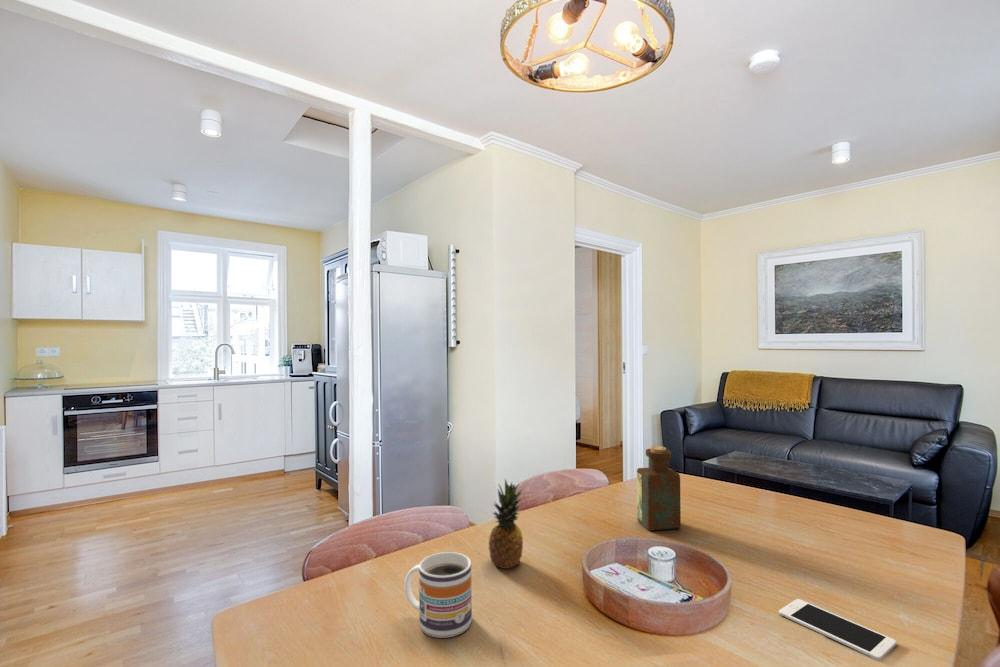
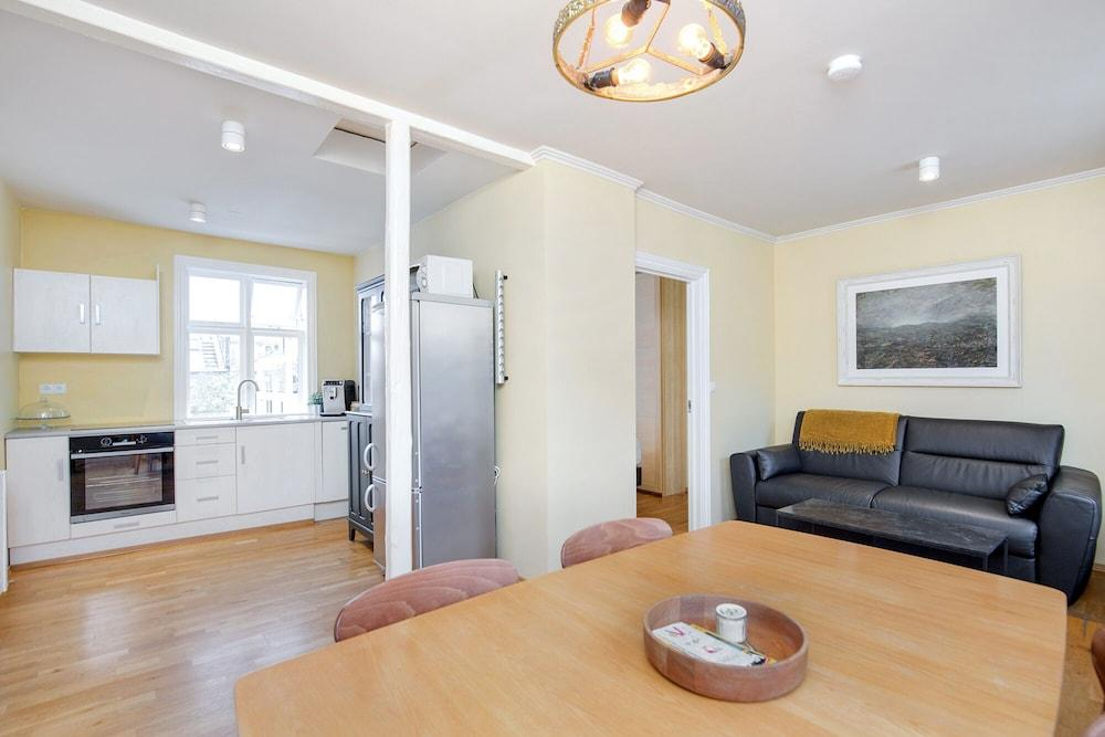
- bottle [636,445,682,531]
- fruit [488,478,524,570]
- cell phone [778,598,897,661]
- mug [404,551,473,639]
